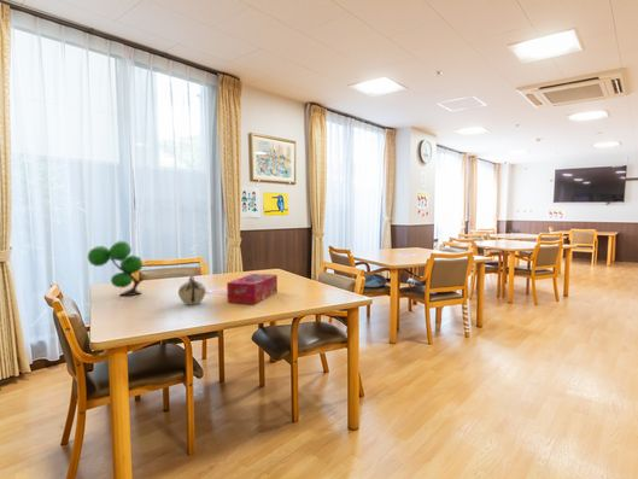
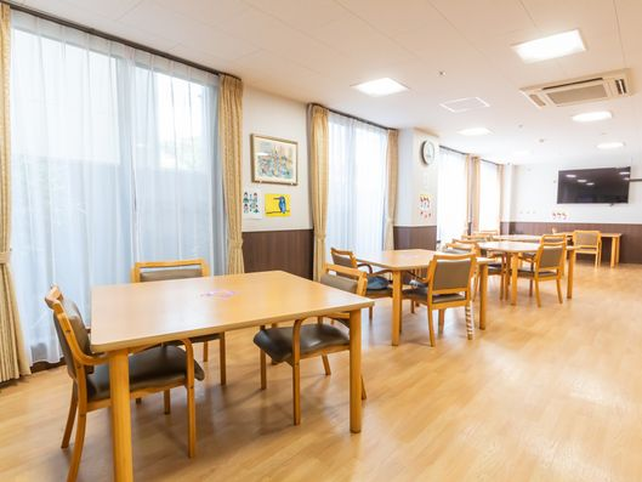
- teapot [177,275,207,305]
- plant [87,240,145,297]
- tissue box [226,273,279,305]
